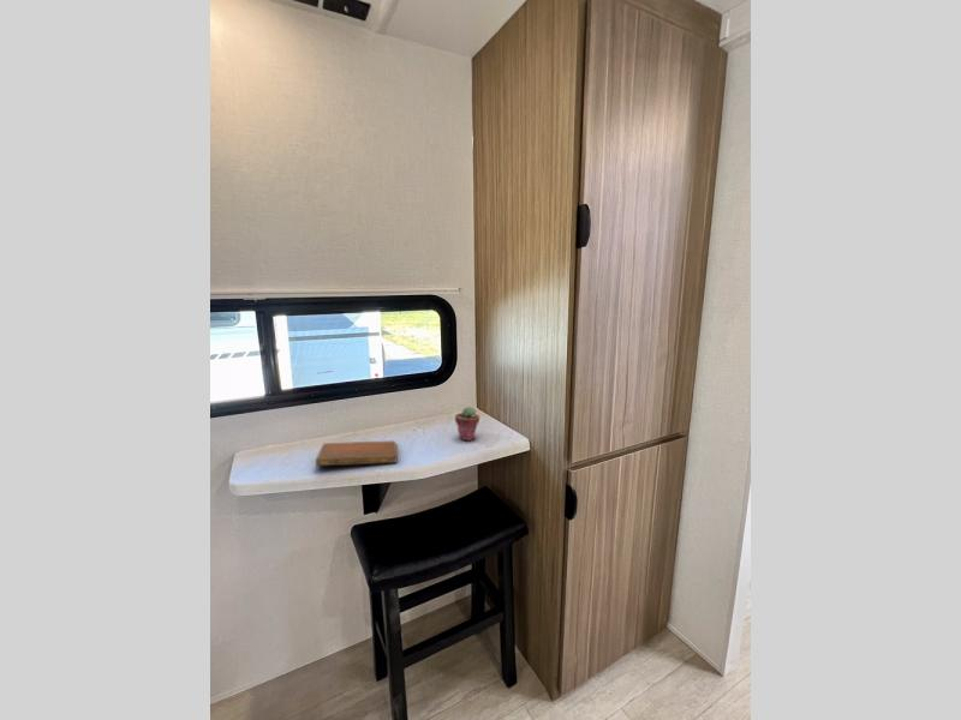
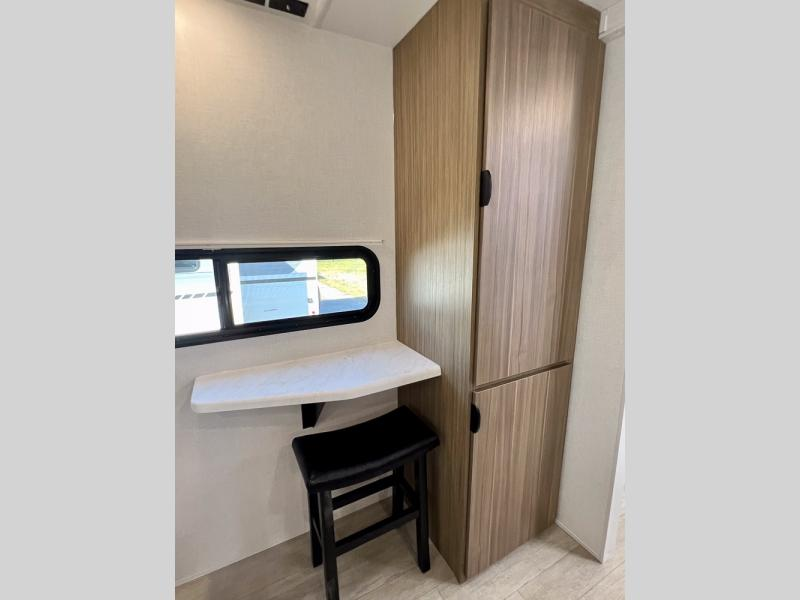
- notebook [315,440,398,467]
- potted succulent [454,406,480,442]
